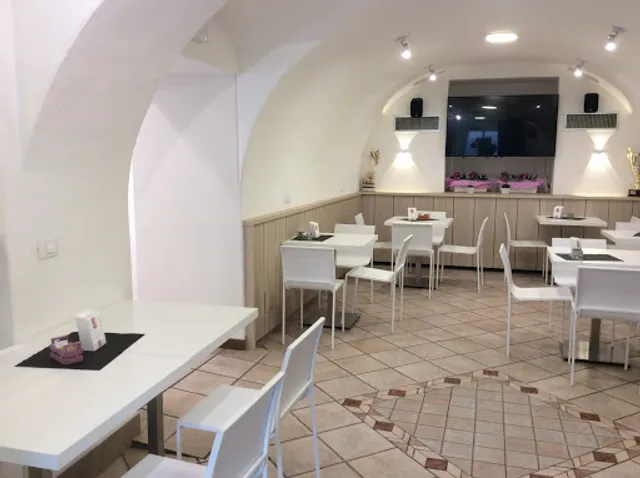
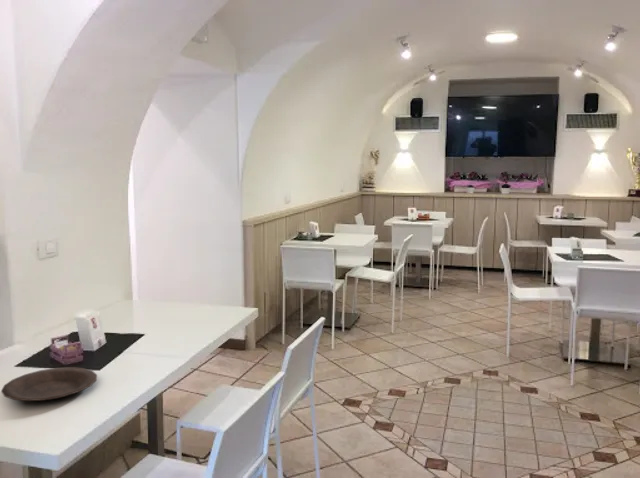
+ plate [0,366,98,402]
